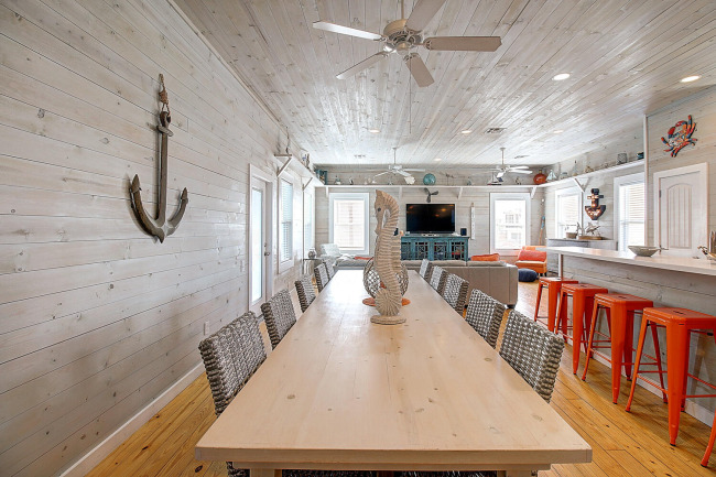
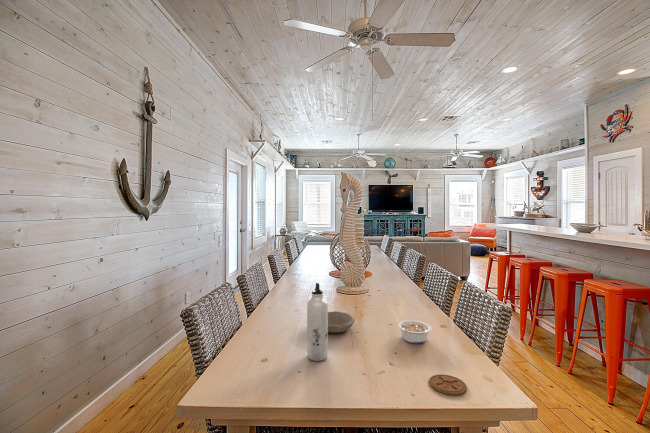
+ water bottle [306,281,329,362]
+ legume [397,319,432,344]
+ bowl [328,310,355,334]
+ coaster [428,374,468,396]
